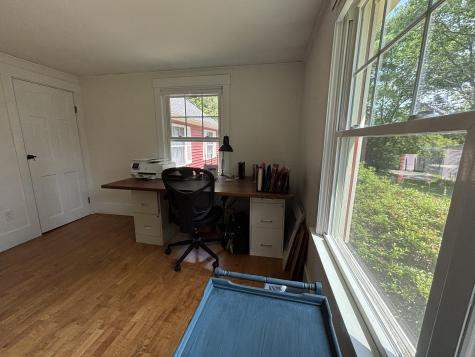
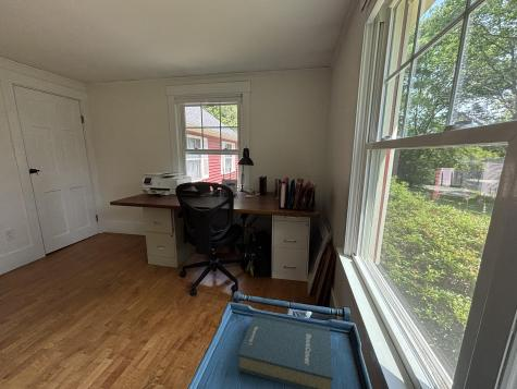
+ hardback book [237,313,334,389]
